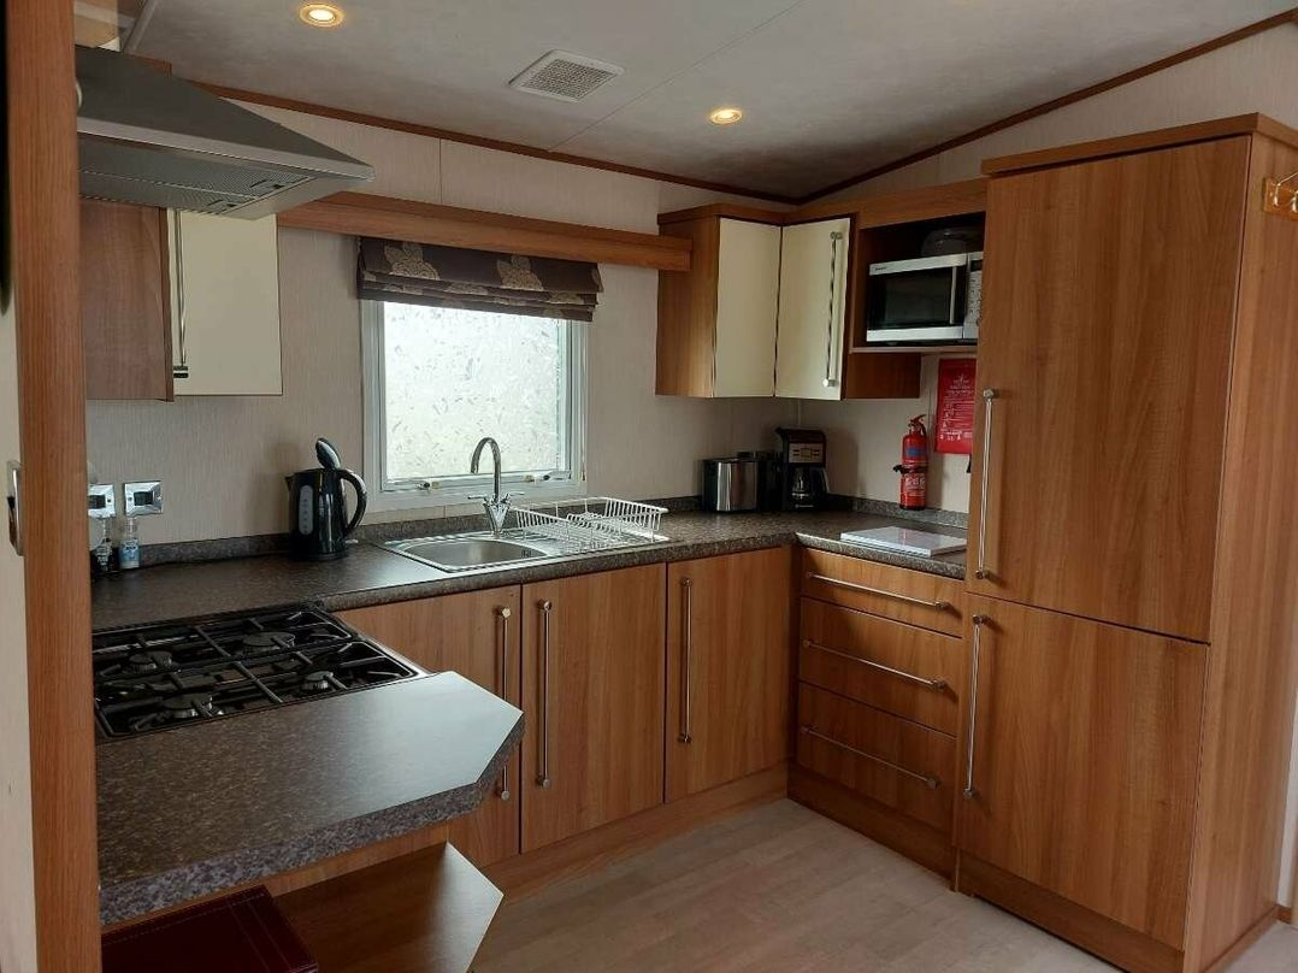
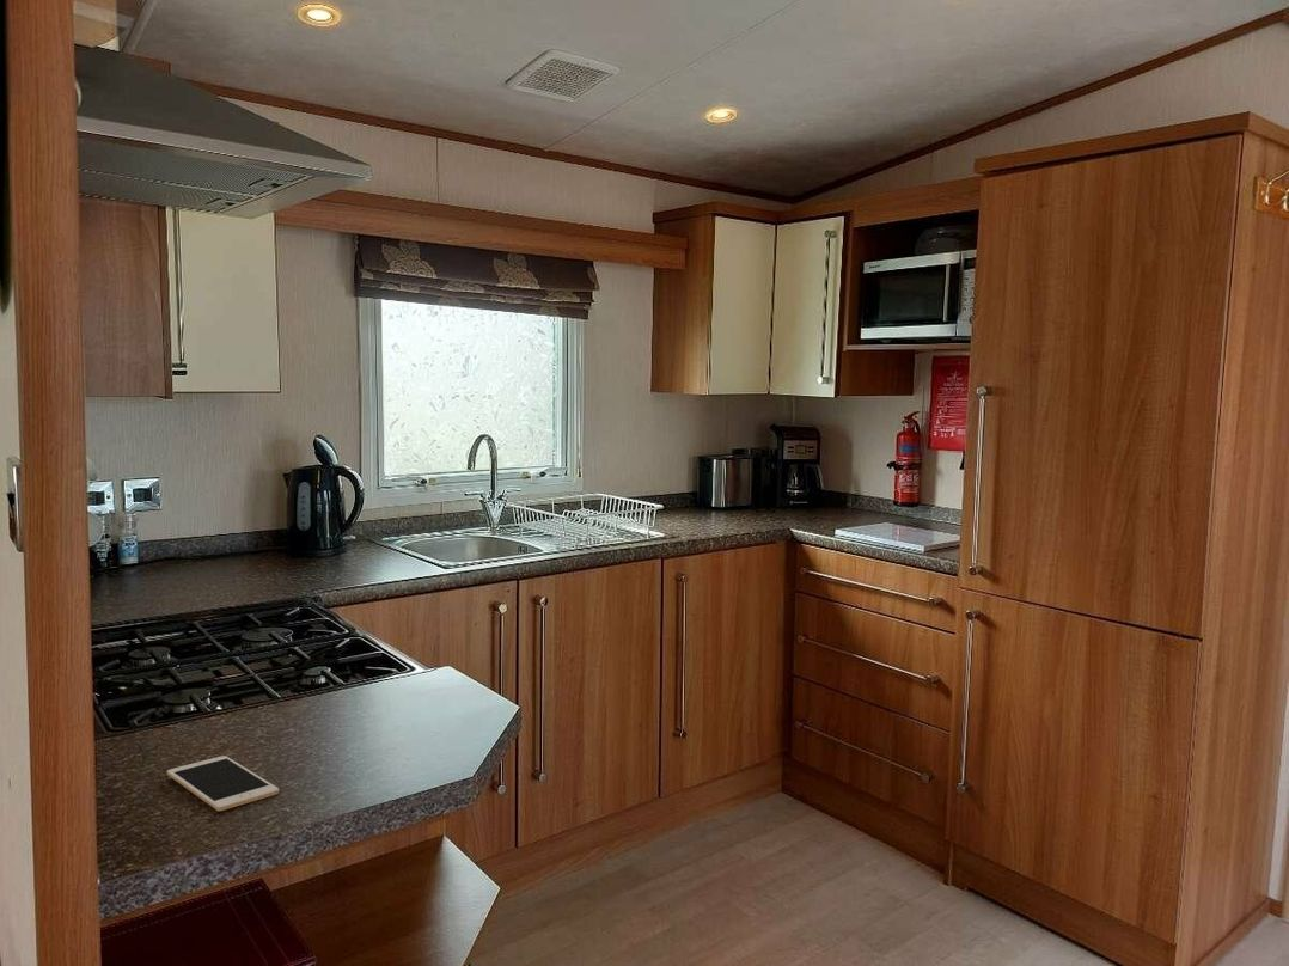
+ cell phone [166,754,280,812]
